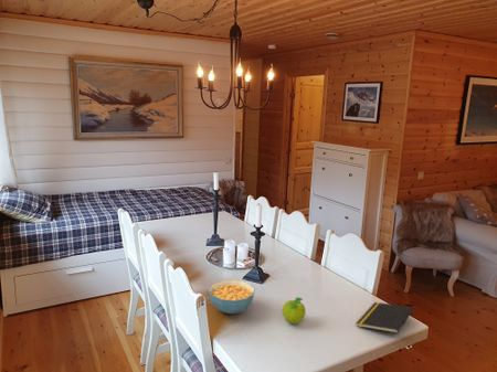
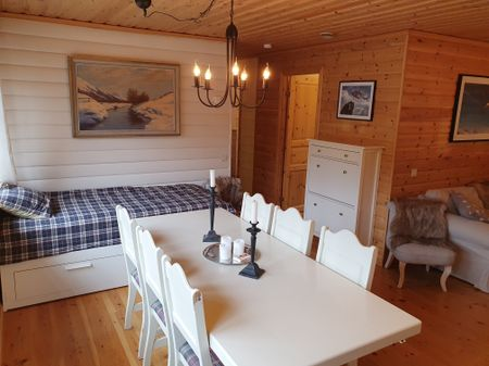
- notepad [356,301,414,334]
- cereal bowl [208,279,256,315]
- fruit [282,296,307,326]
